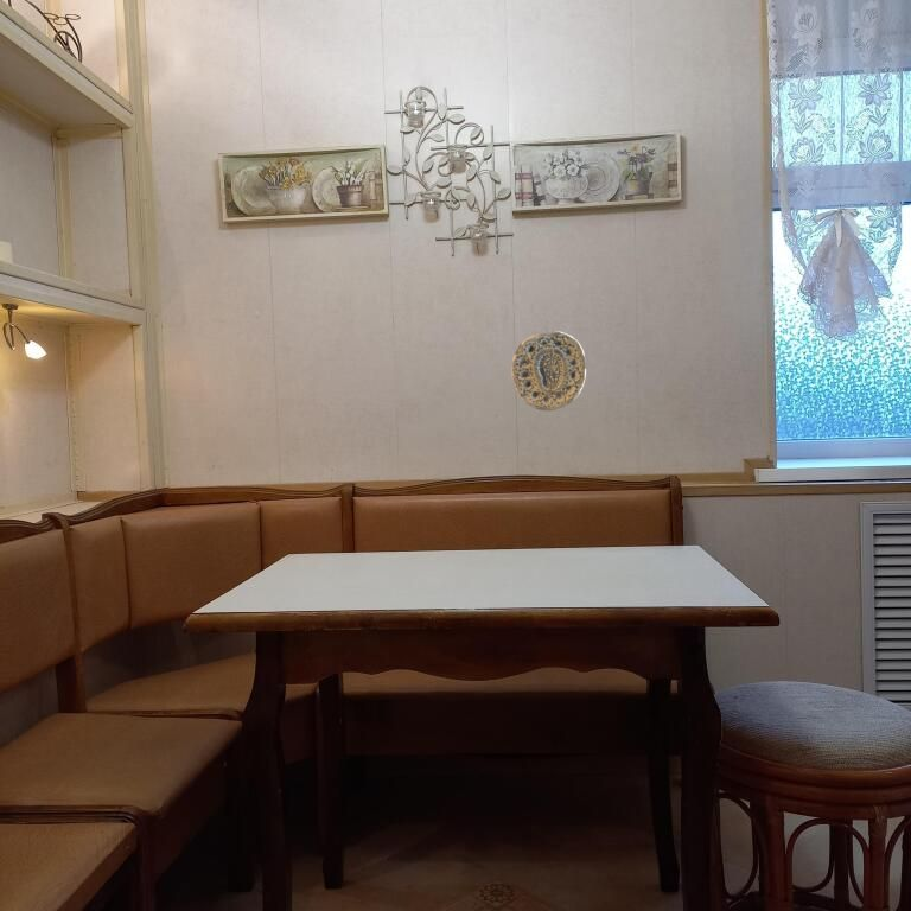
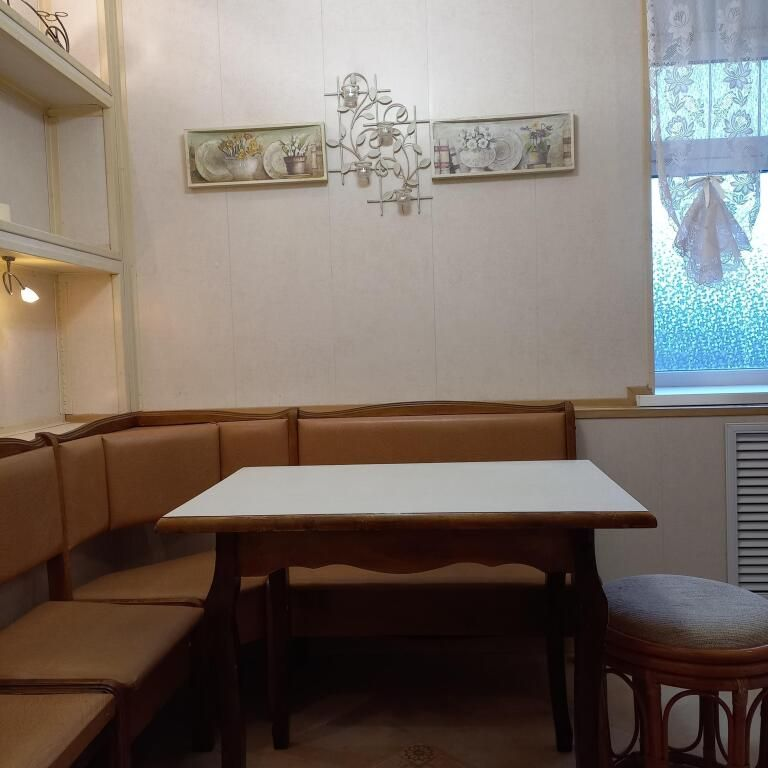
- decorative plate [510,330,587,412]
